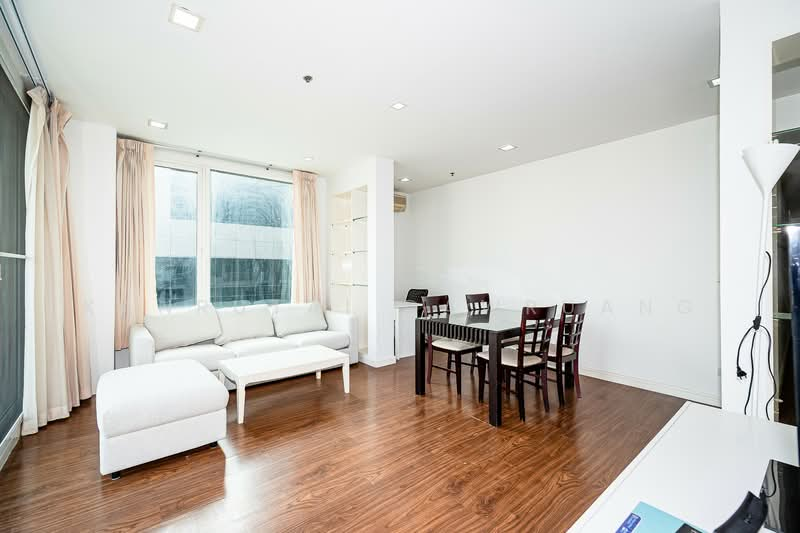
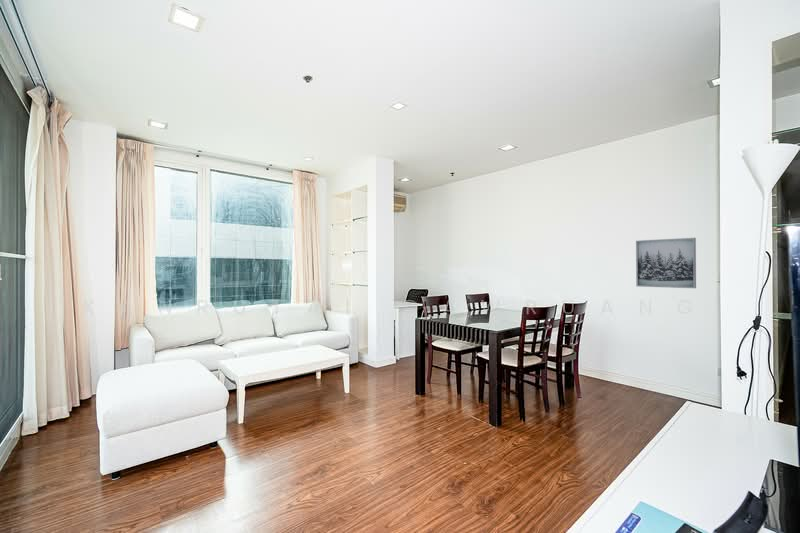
+ wall art [635,237,697,289]
